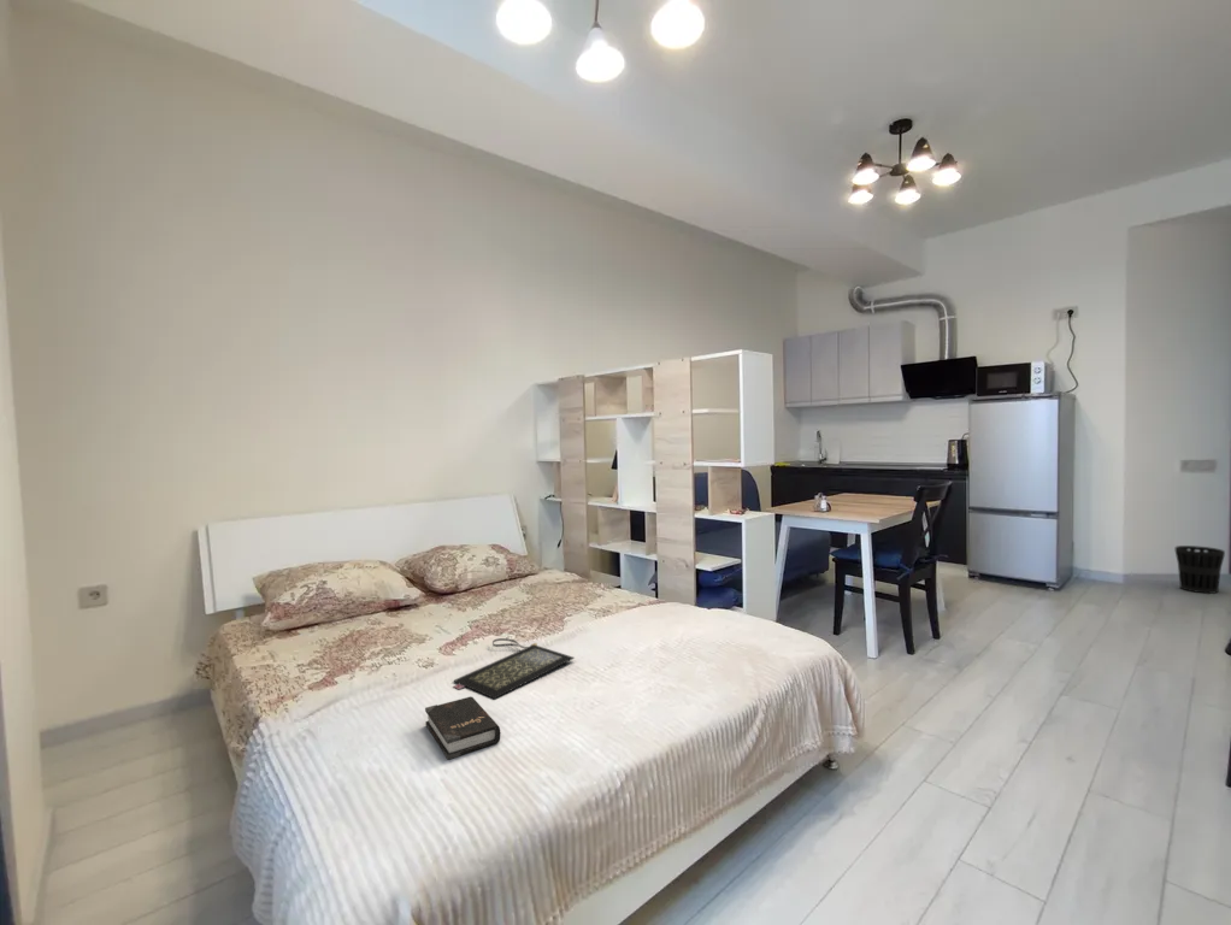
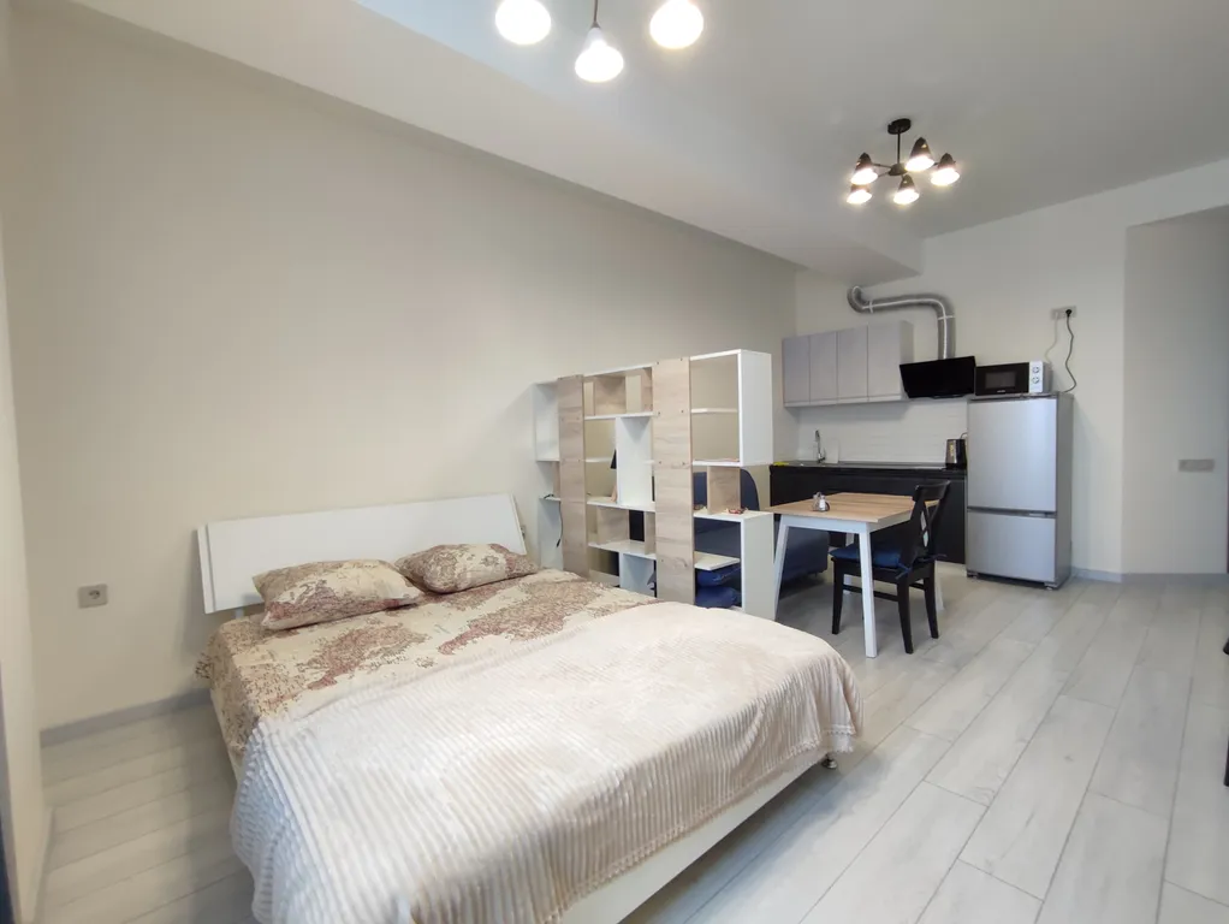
- wastebasket [1174,544,1226,595]
- hardback book [424,695,501,760]
- clutch bag [452,637,576,700]
